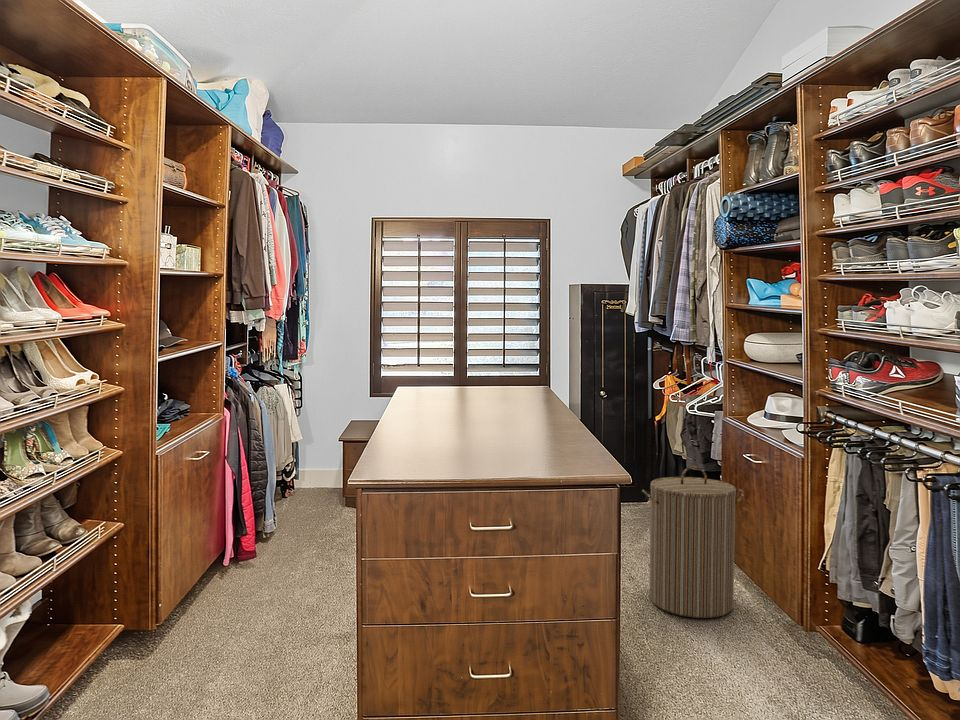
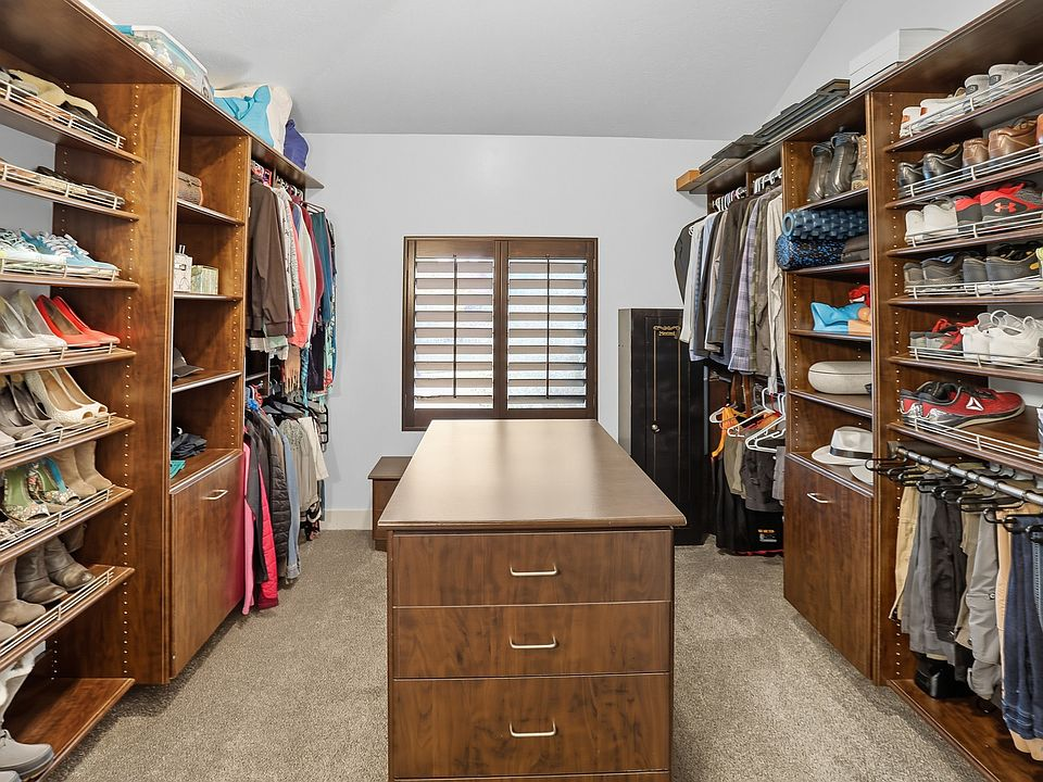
- laundry hamper [641,465,745,619]
